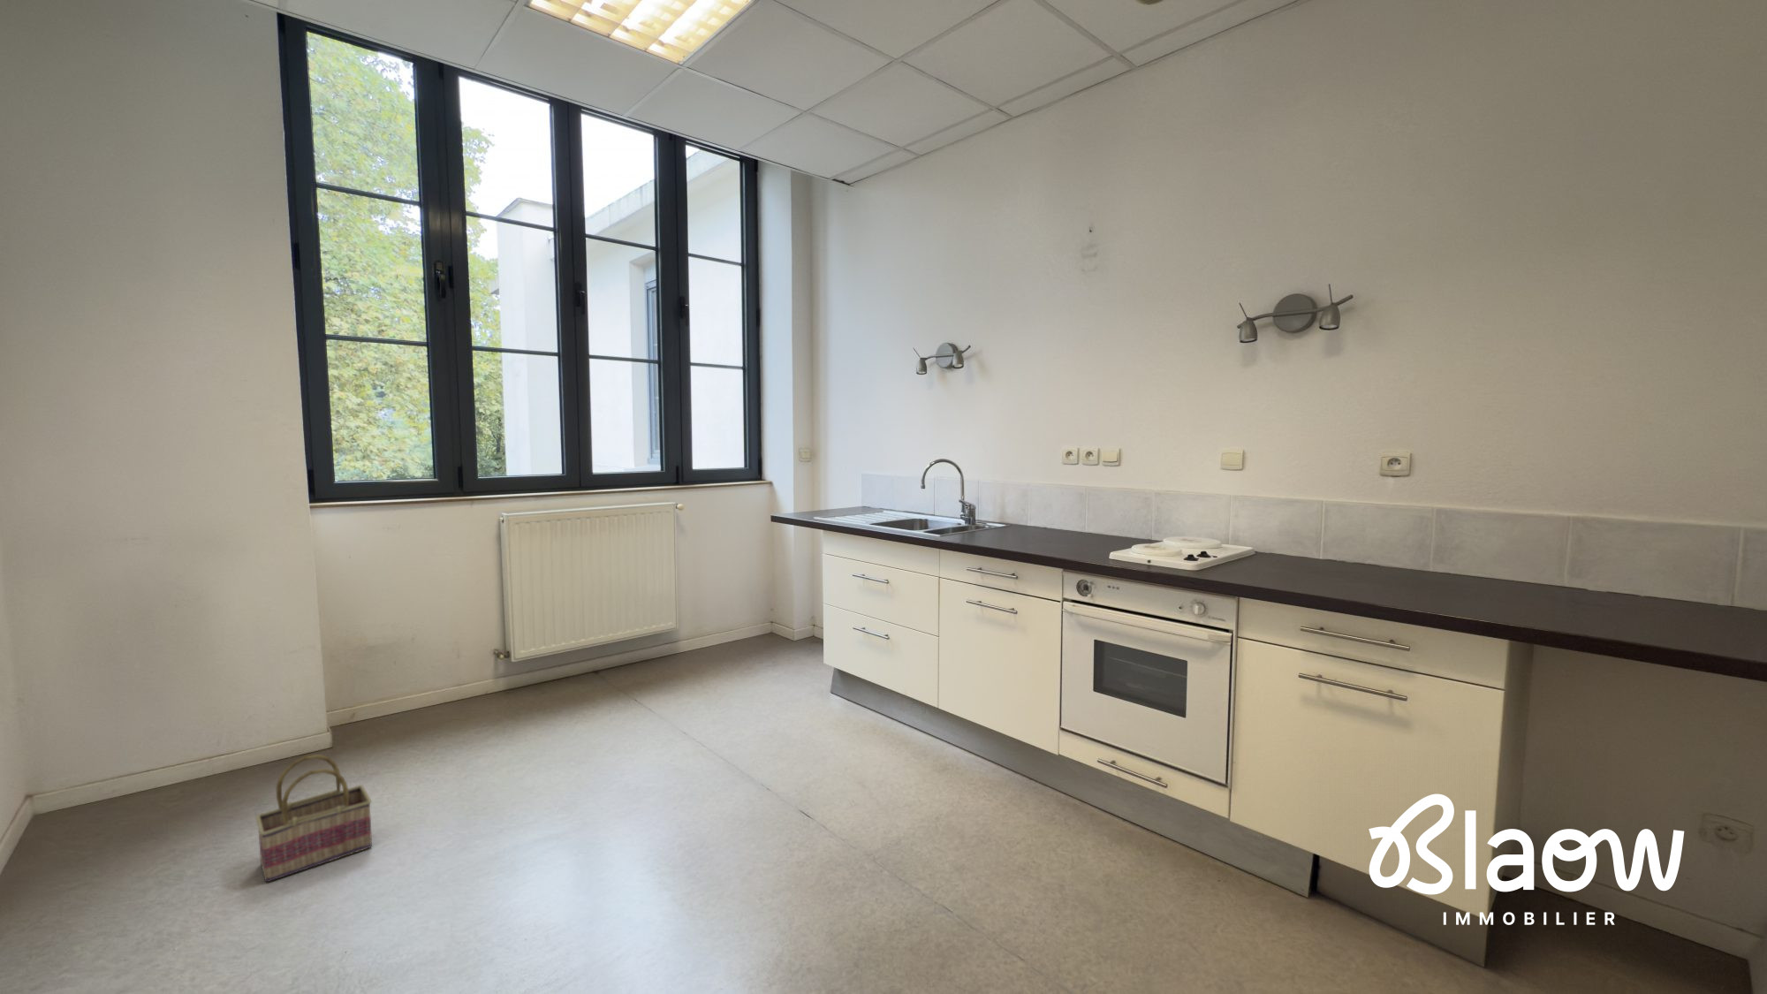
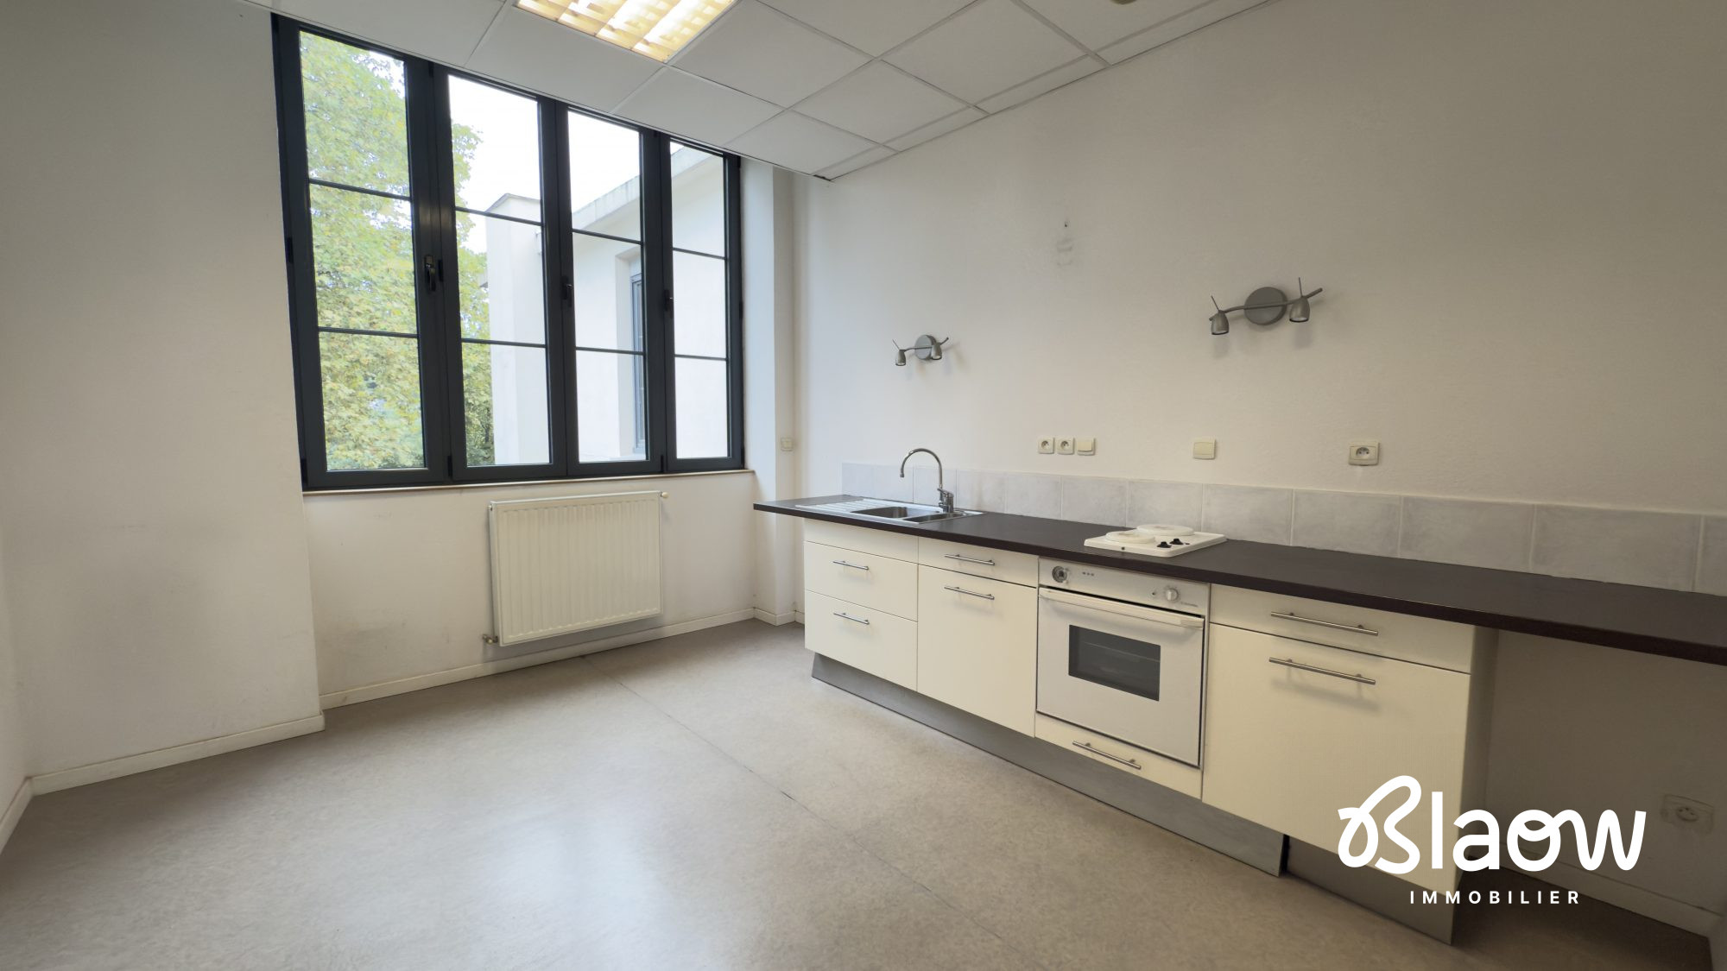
- basket [255,754,373,882]
